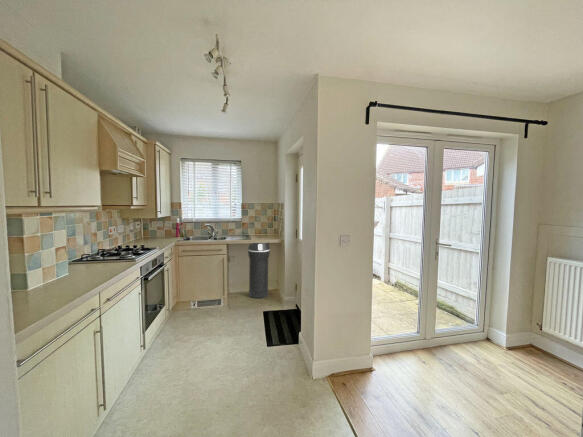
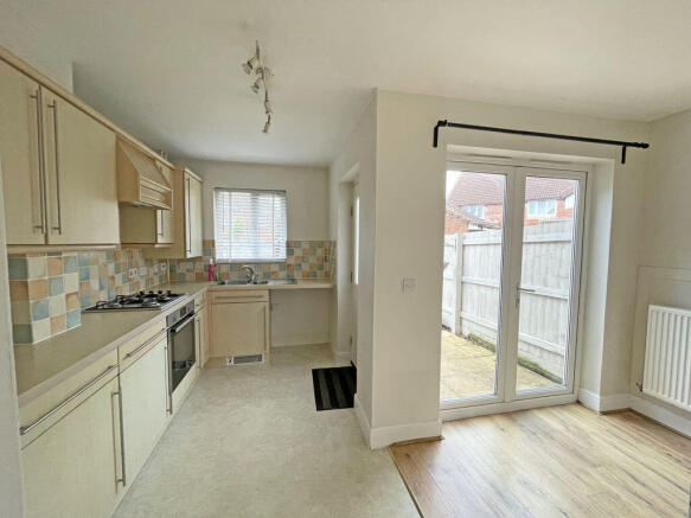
- trash can [247,236,271,299]
